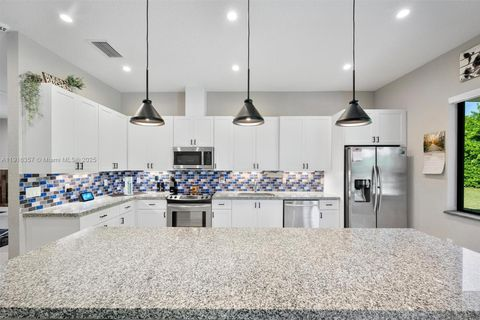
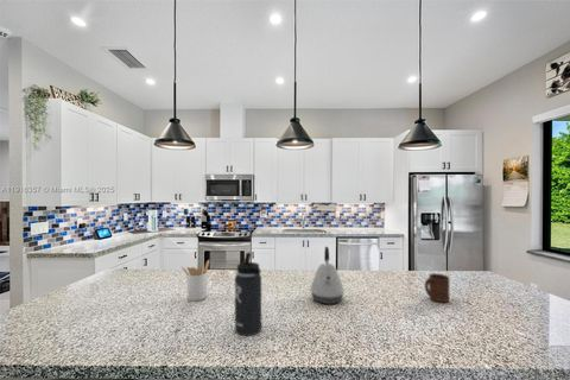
+ kettle [309,246,346,305]
+ utensil holder [180,259,211,302]
+ thermos bottle [234,251,262,337]
+ cup [424,272,450,303]
